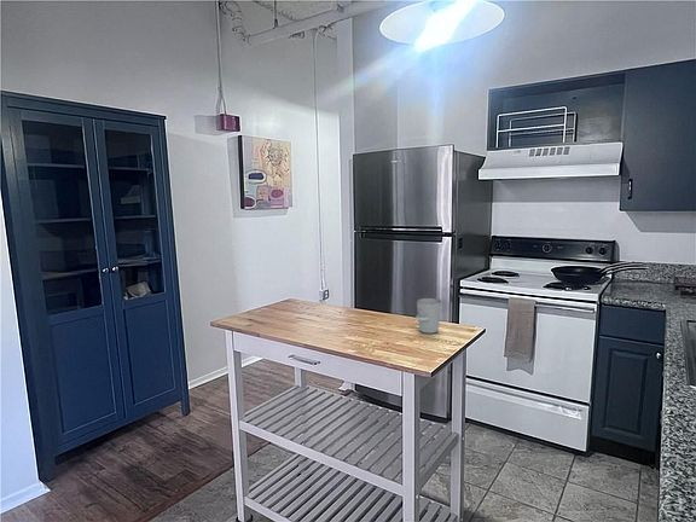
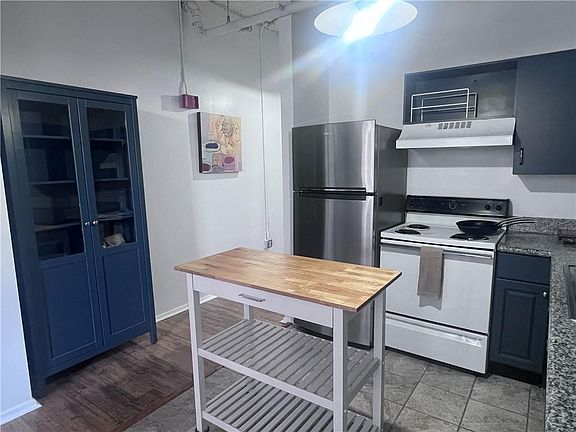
- cup [414,297,442,335]
